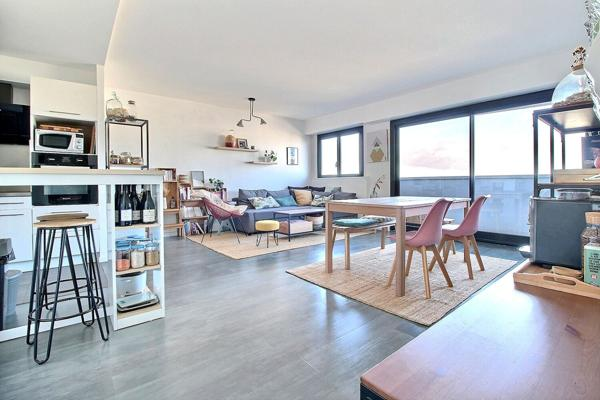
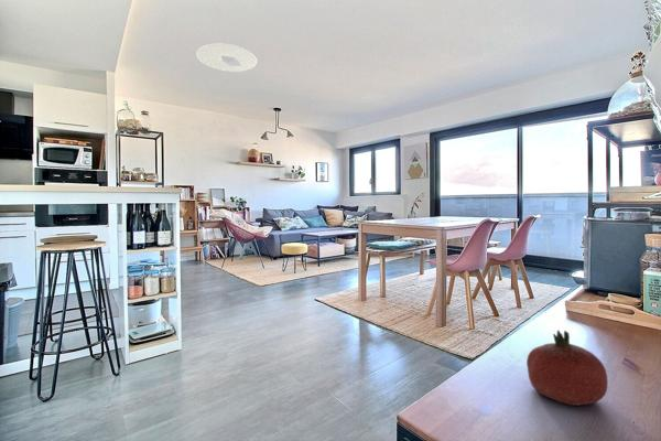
+ ceiling light [195,43,258,73]
+ fruit [525,330,609,407]
